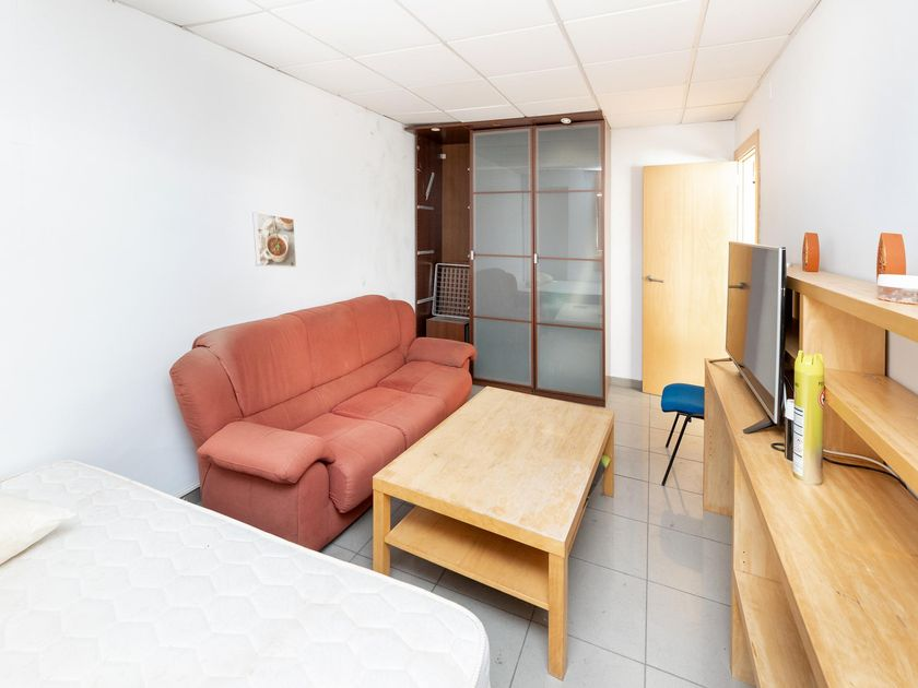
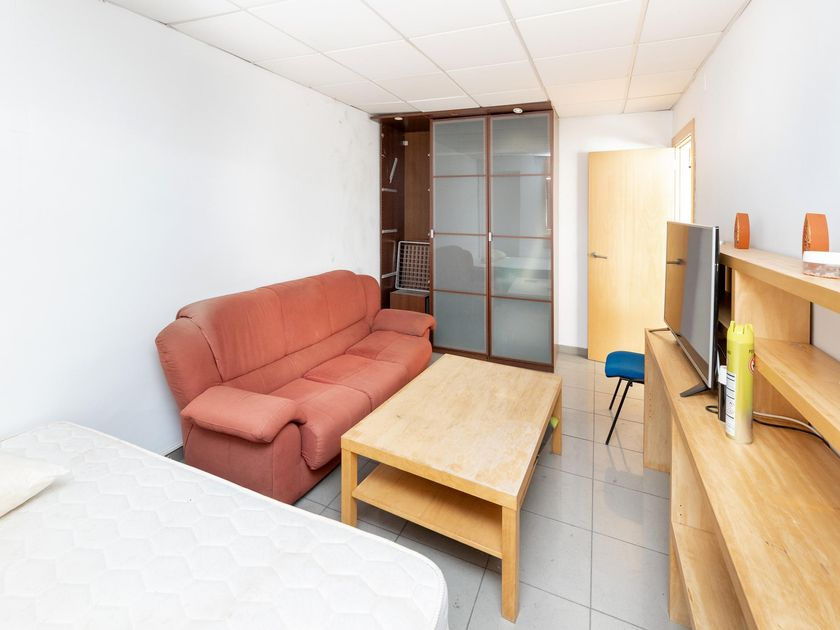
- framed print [251,212,297,269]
